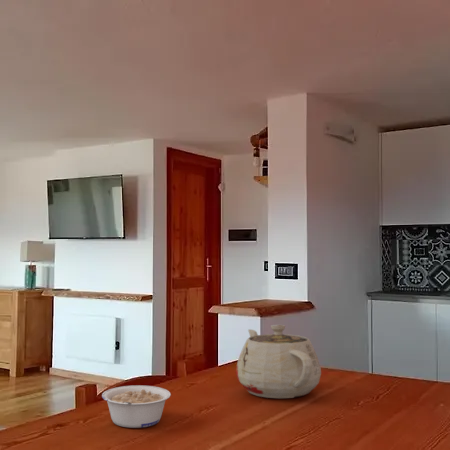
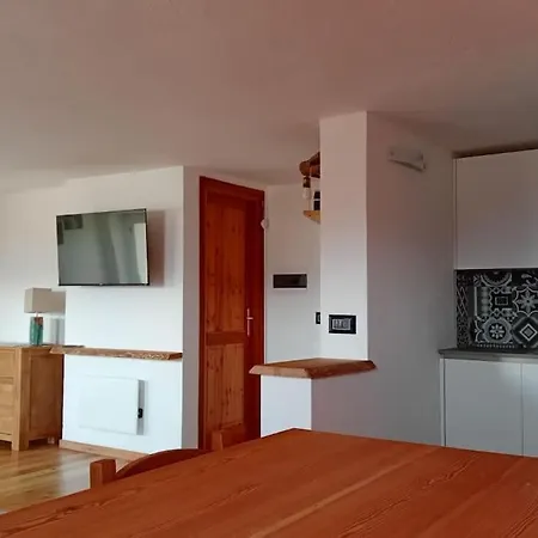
- legume [101,384,172,429]
- teapot [235,324,322,399]
